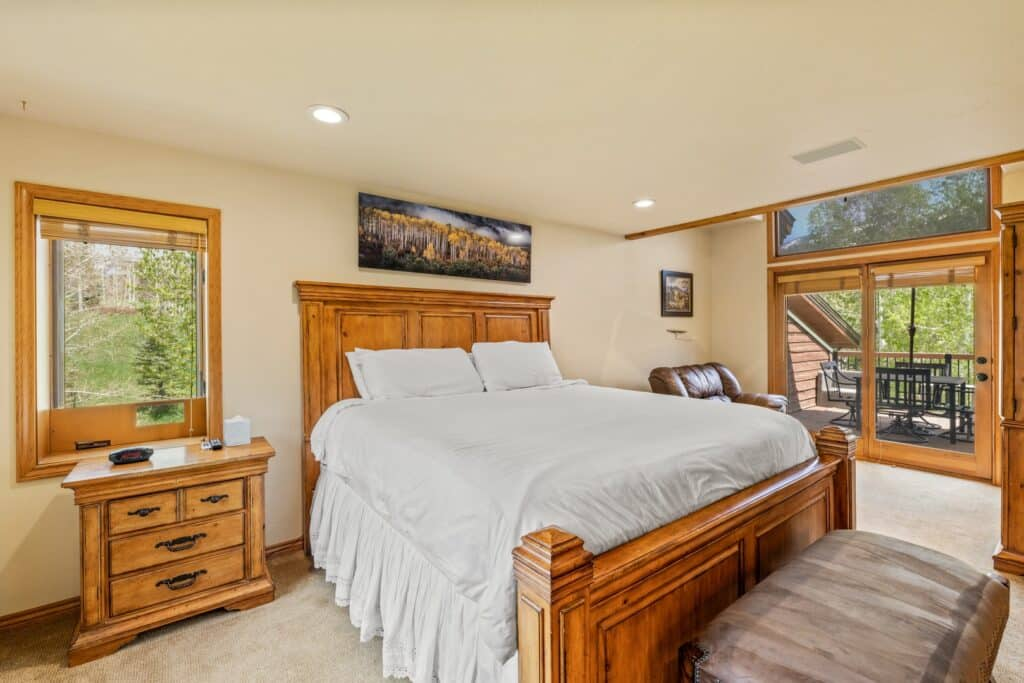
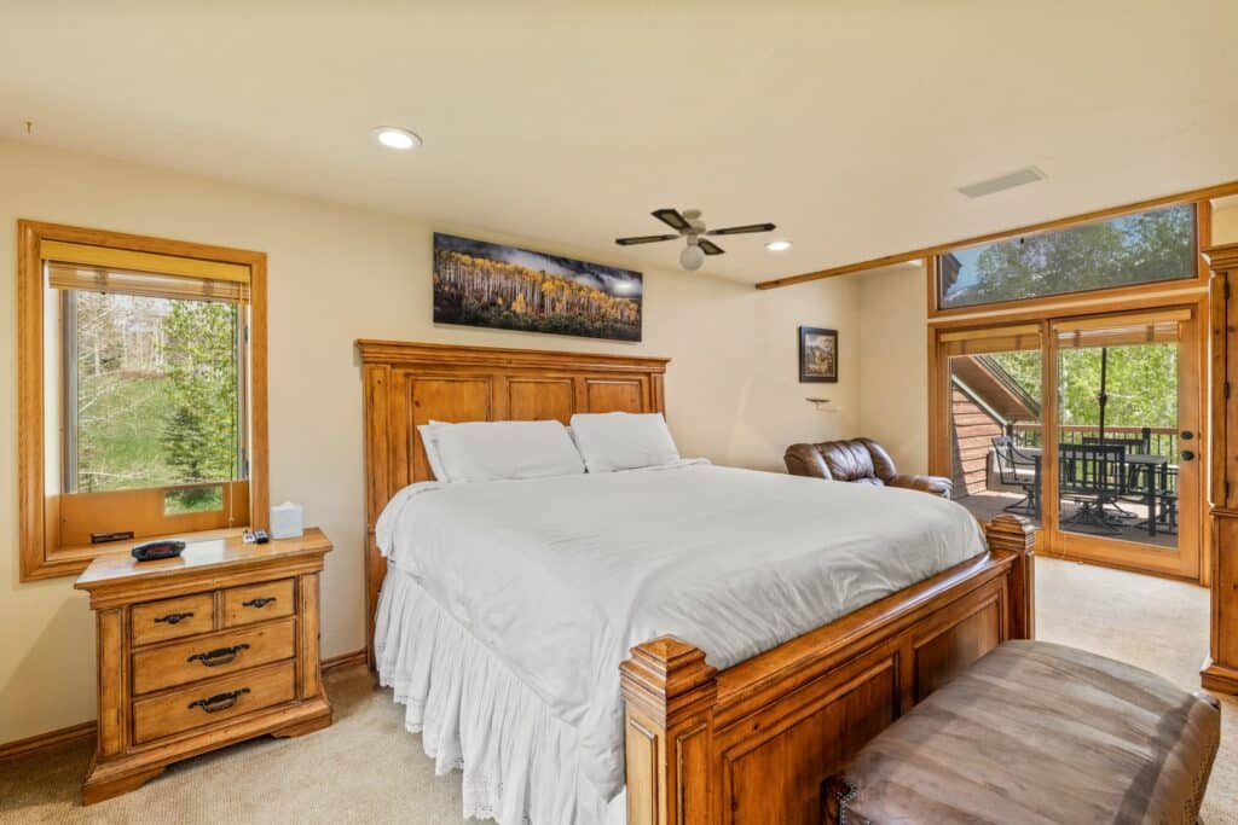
+ ceiling fan [614,208,779,272]
